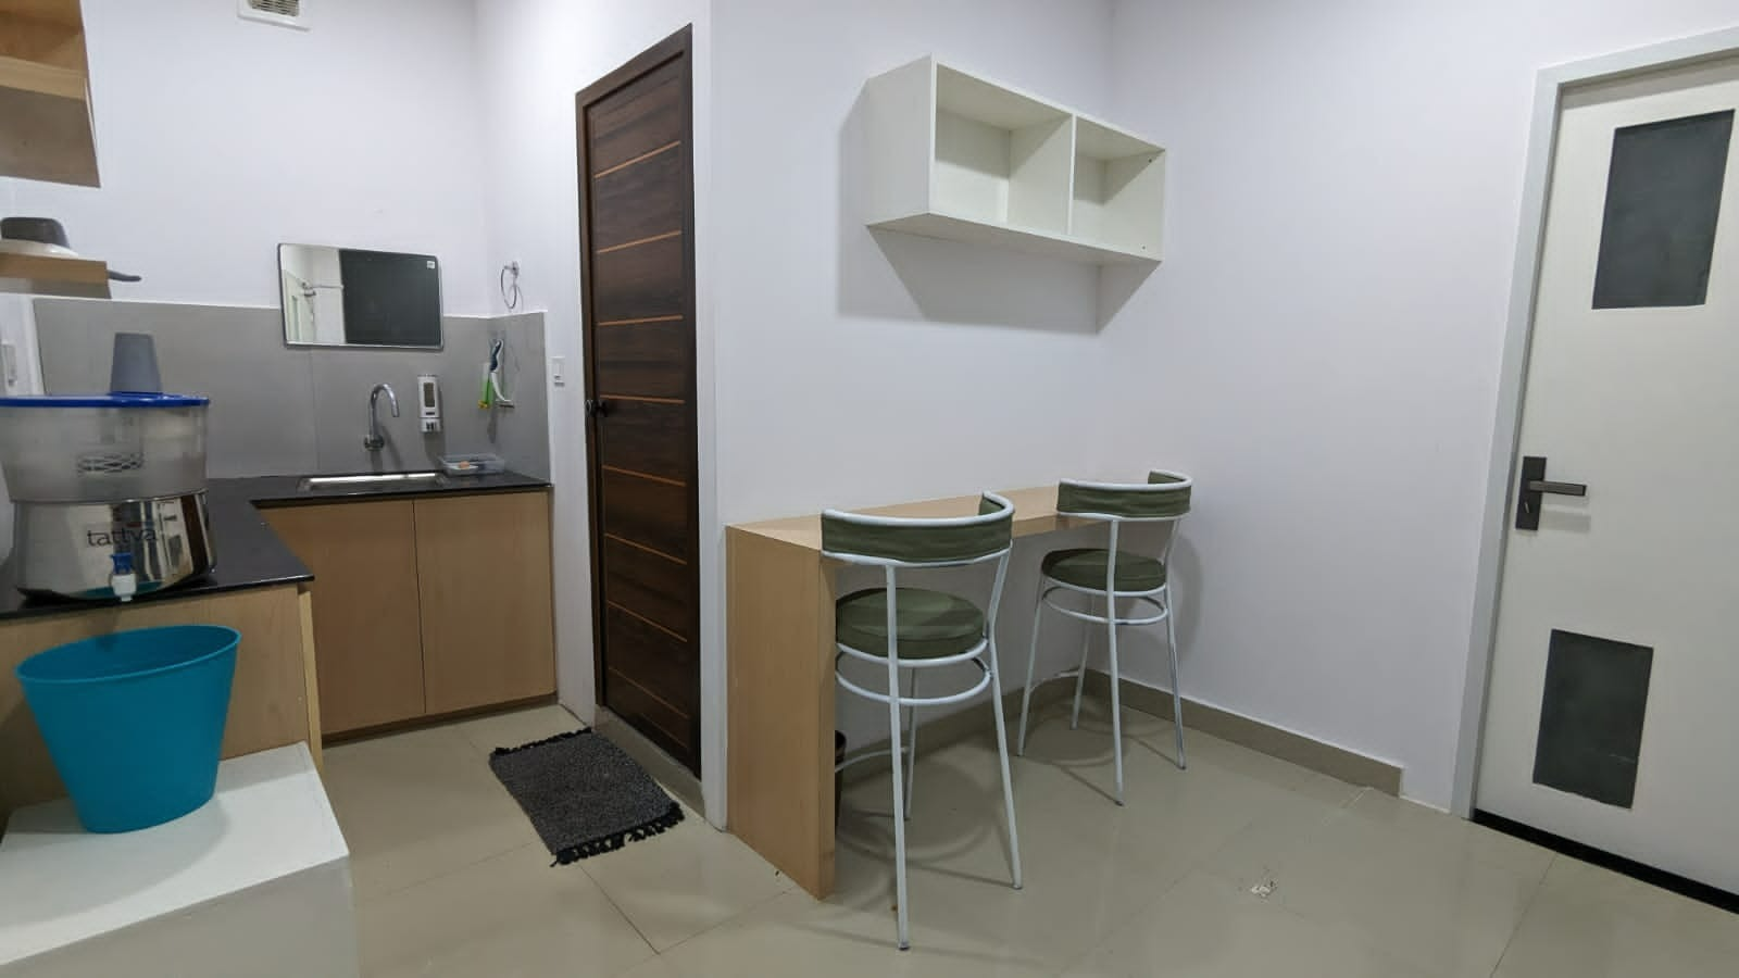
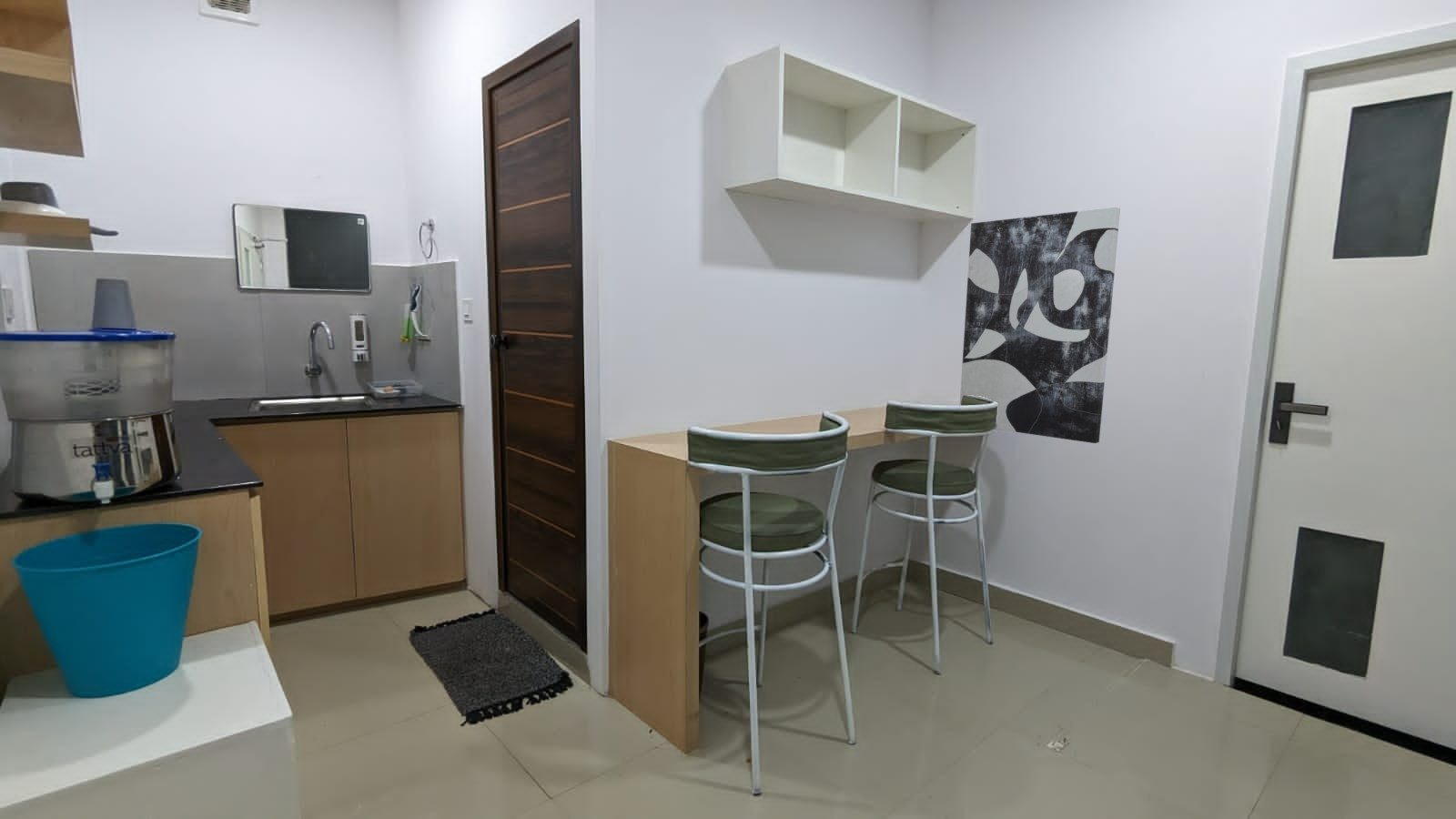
+ wall art [959,206,1121,444]
